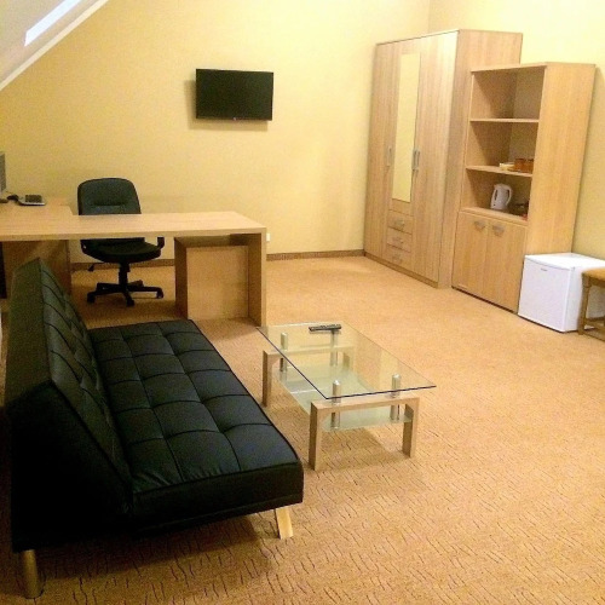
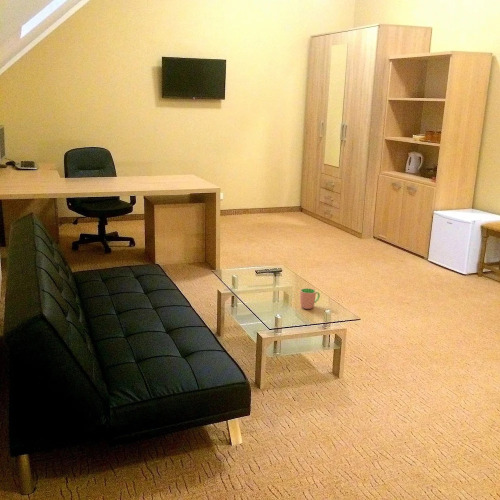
+ cup [299,287,321,310]
